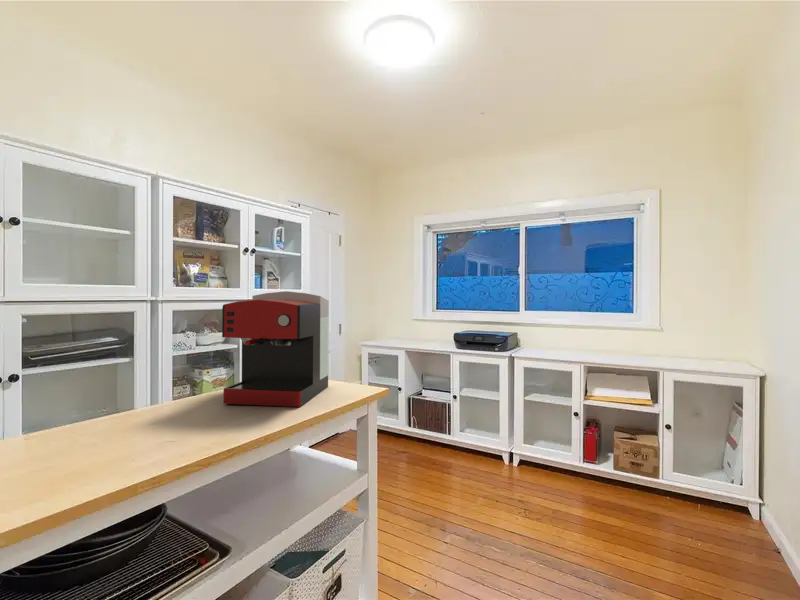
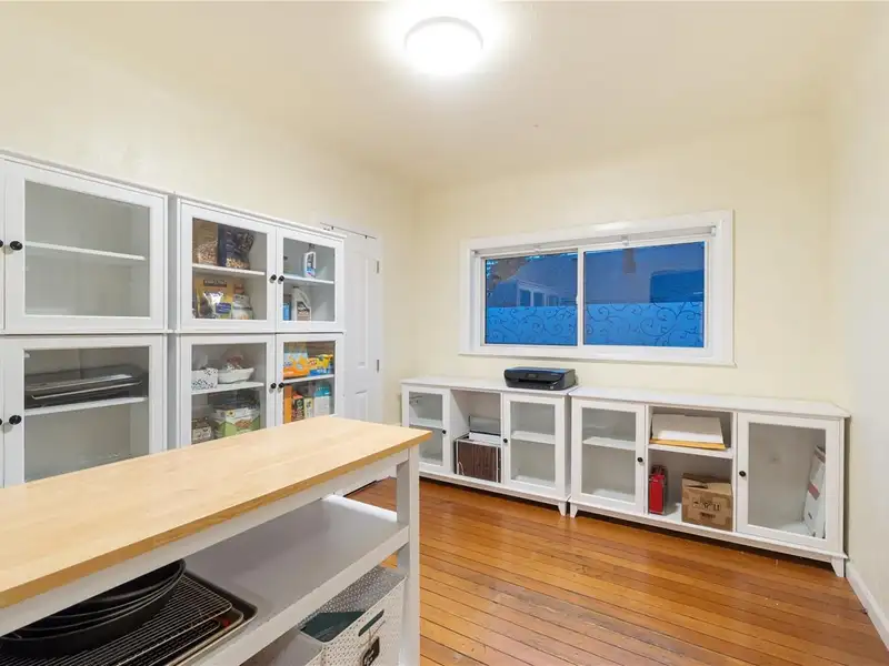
- coffee maker [221,290,330,408]
